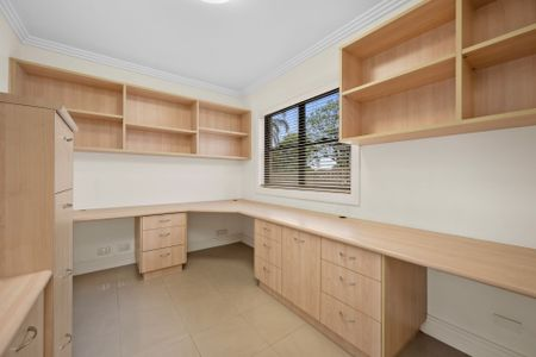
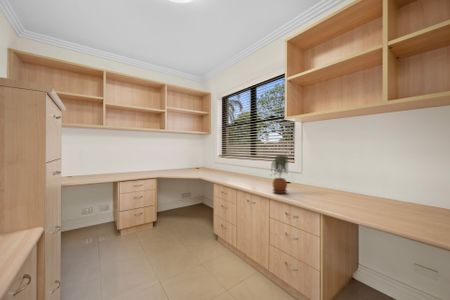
+ potted plant [269,154,289,194]
